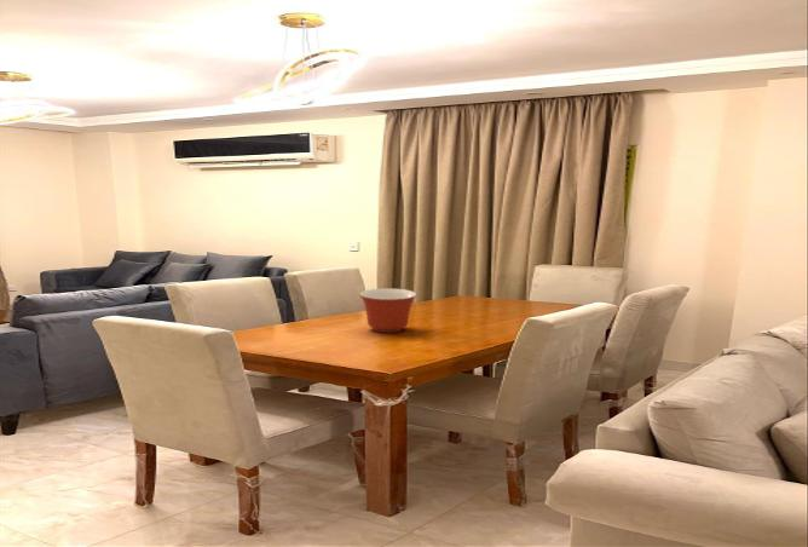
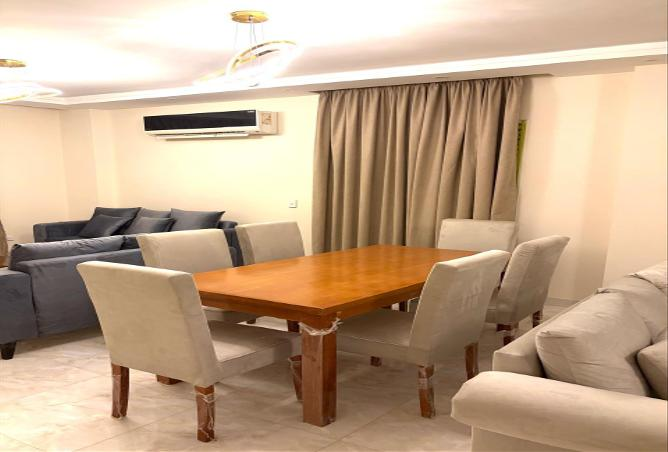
- mixing bowl [358,287,417,334]
